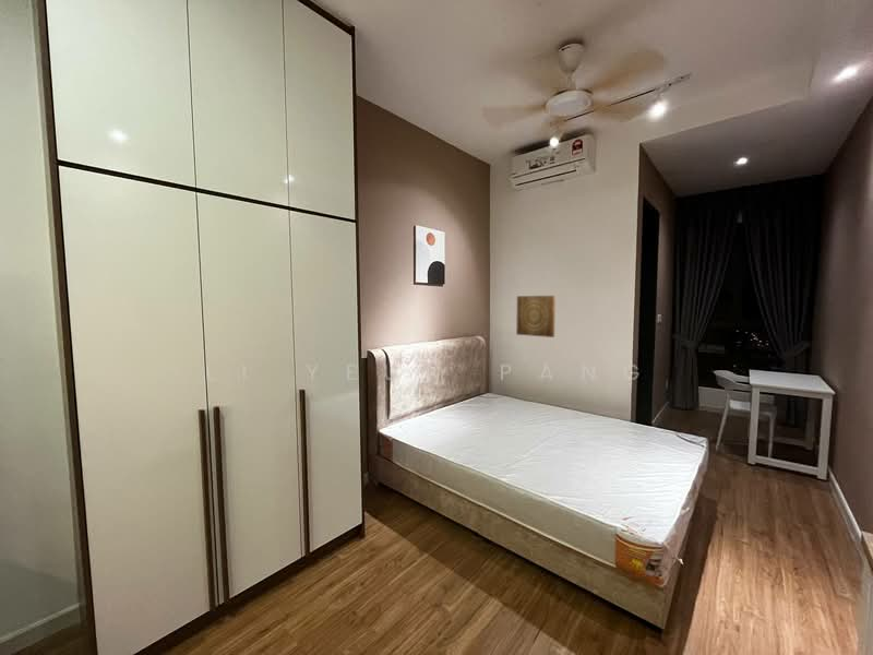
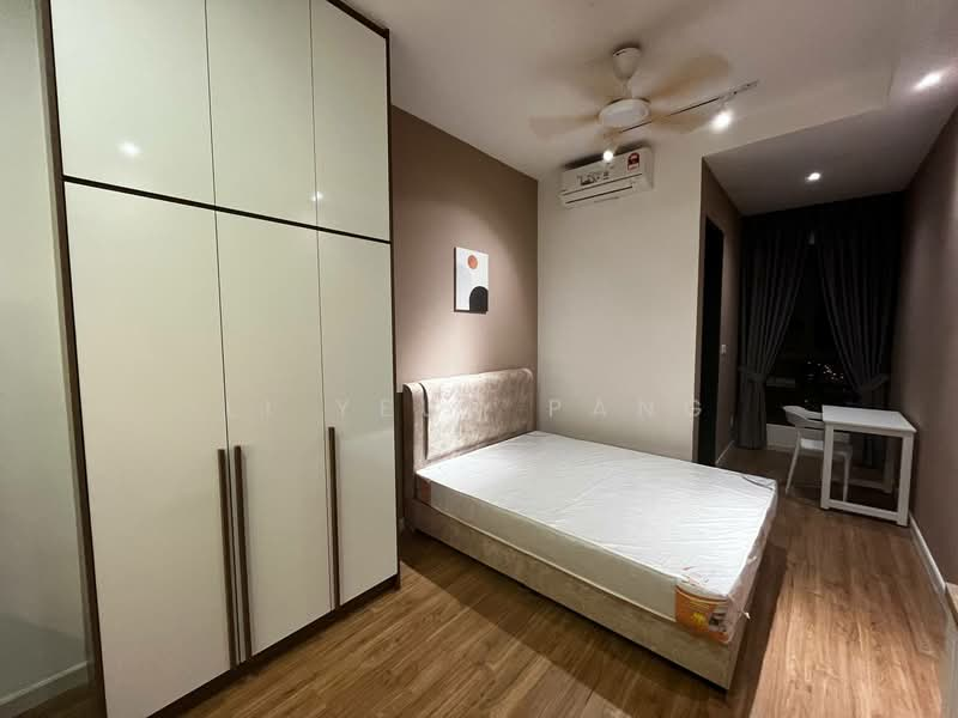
- wall art [515,295,557,338]
